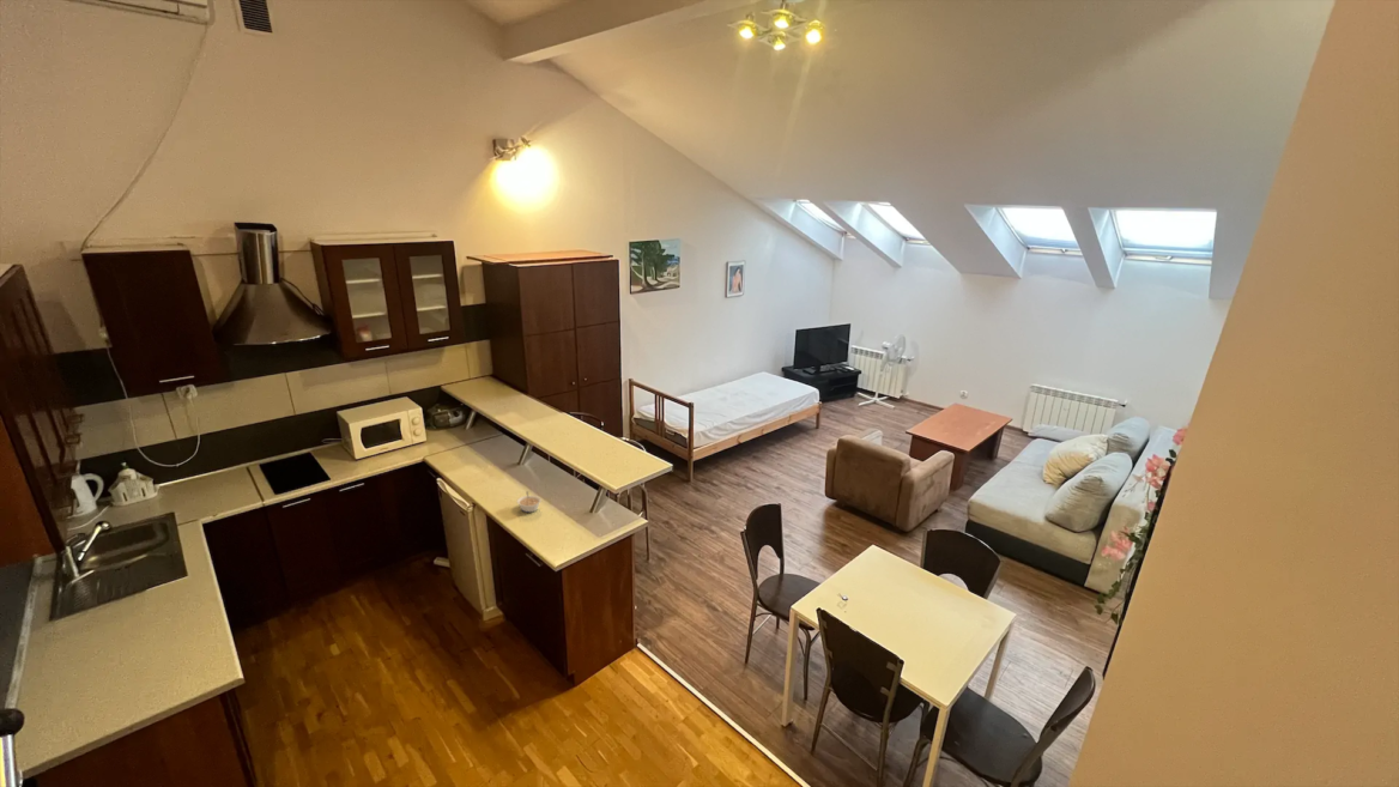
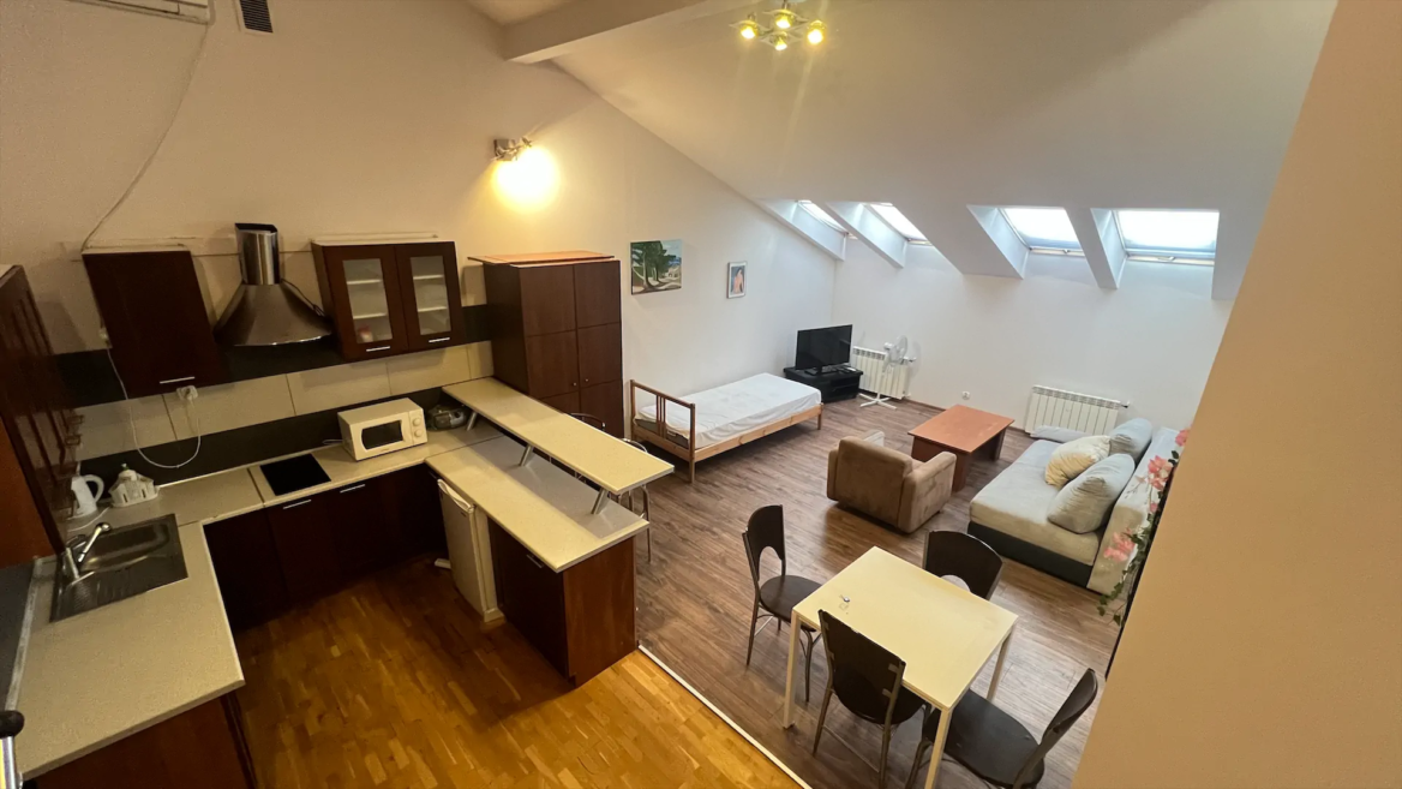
- legume [516,491,543,513]
